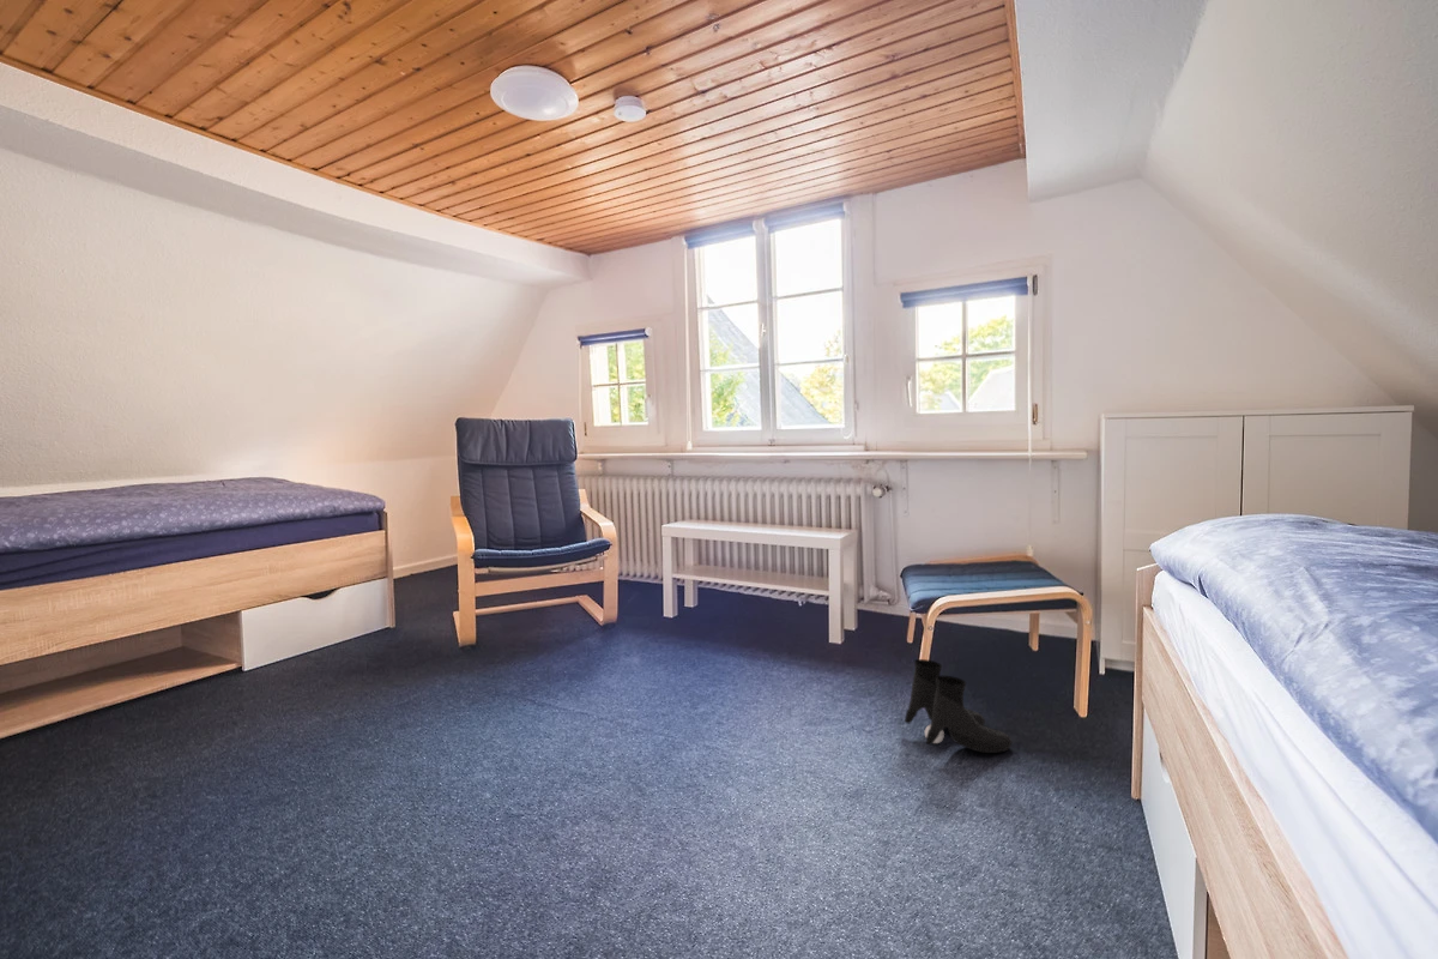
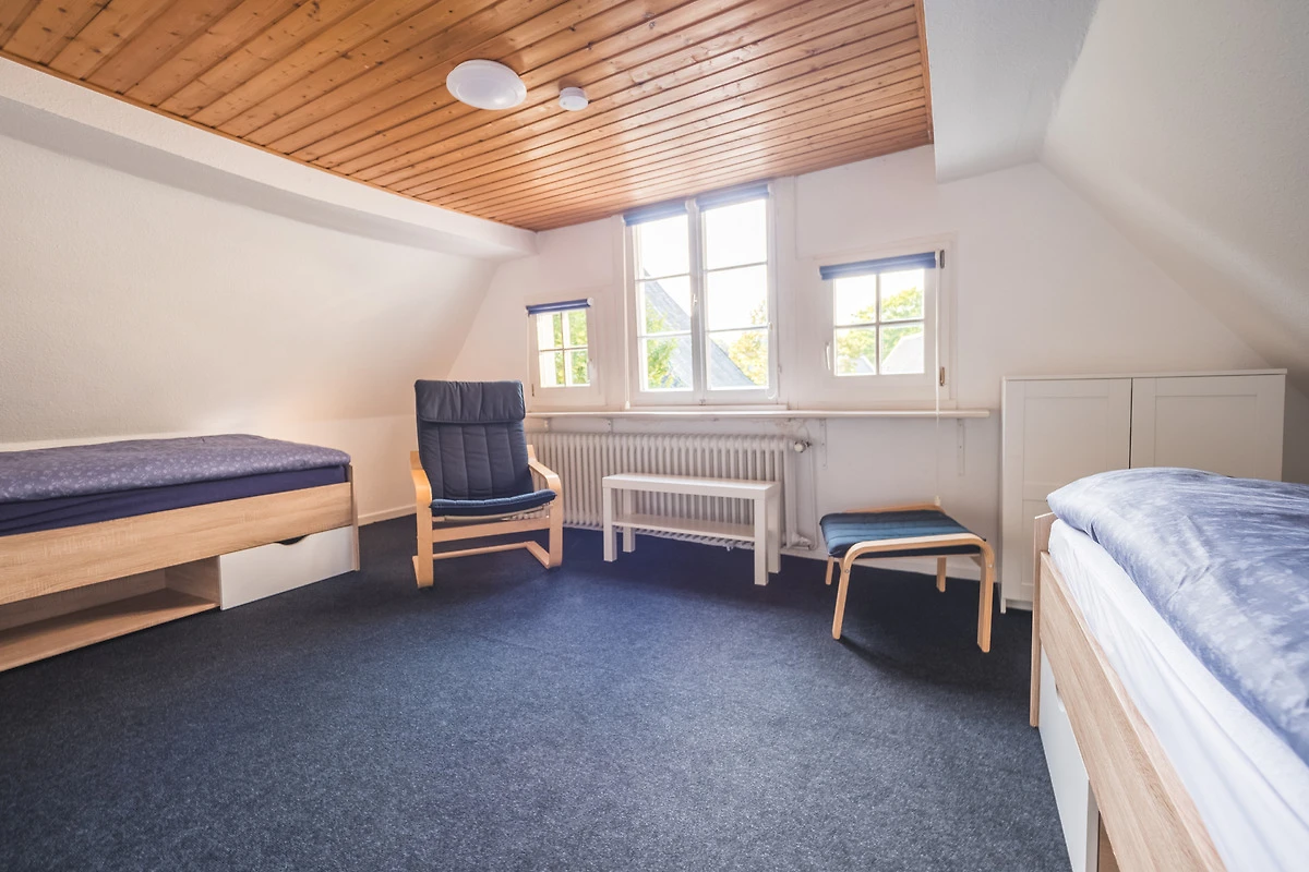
- boots [904,658,1014,754]
